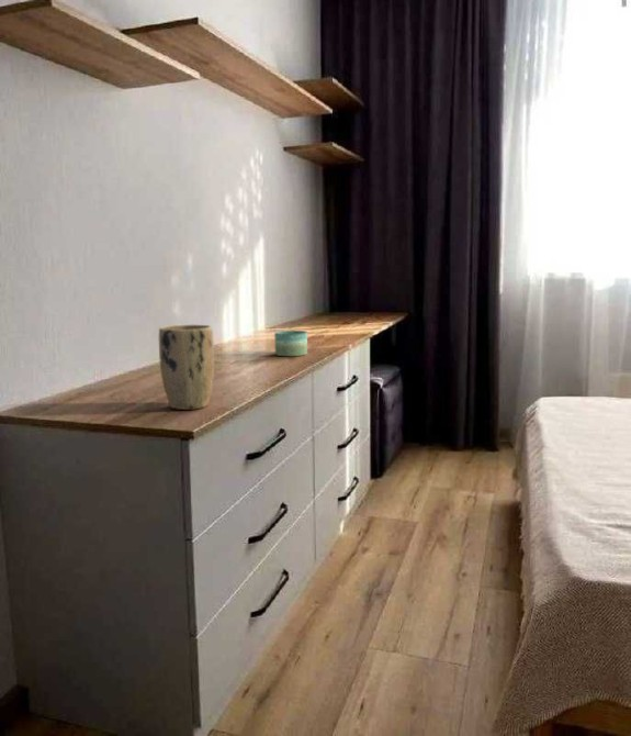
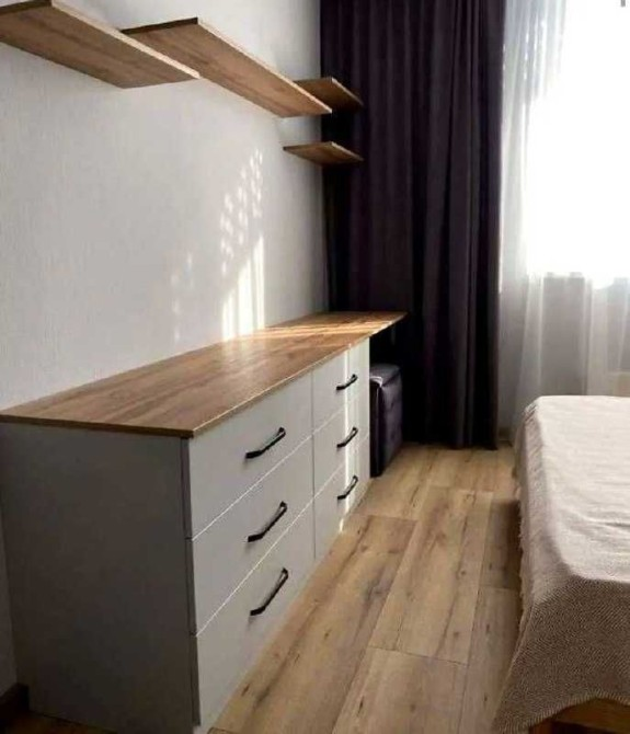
- candle [273,330,308,357]
- plant pot [158,324,215,411]
